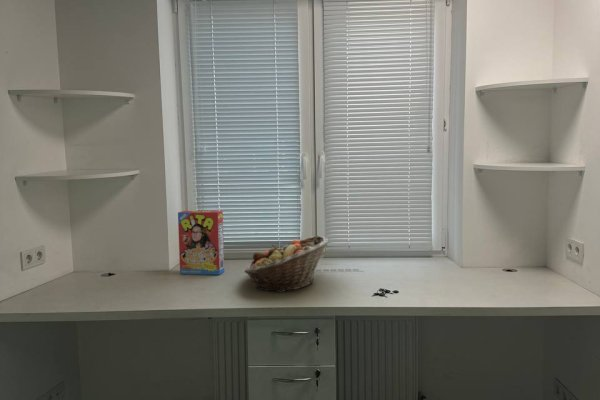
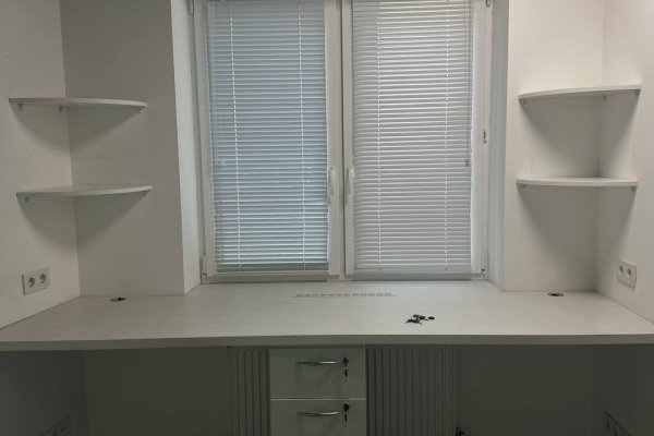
- cereal box [177,210,225,276]
- fruit basket [243,234,329,293]
